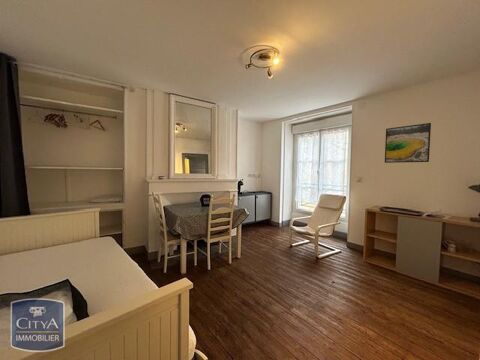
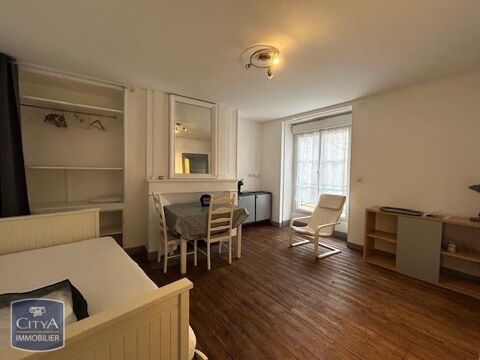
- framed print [384,122,432,164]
